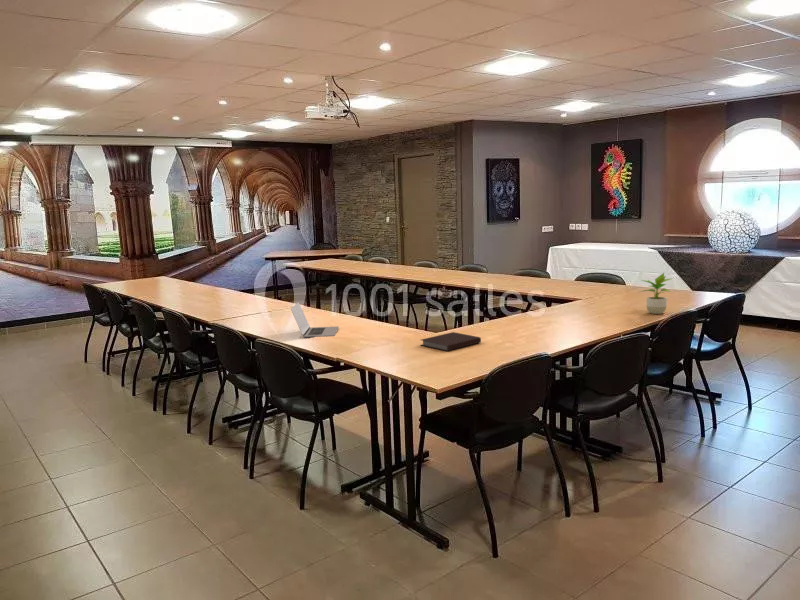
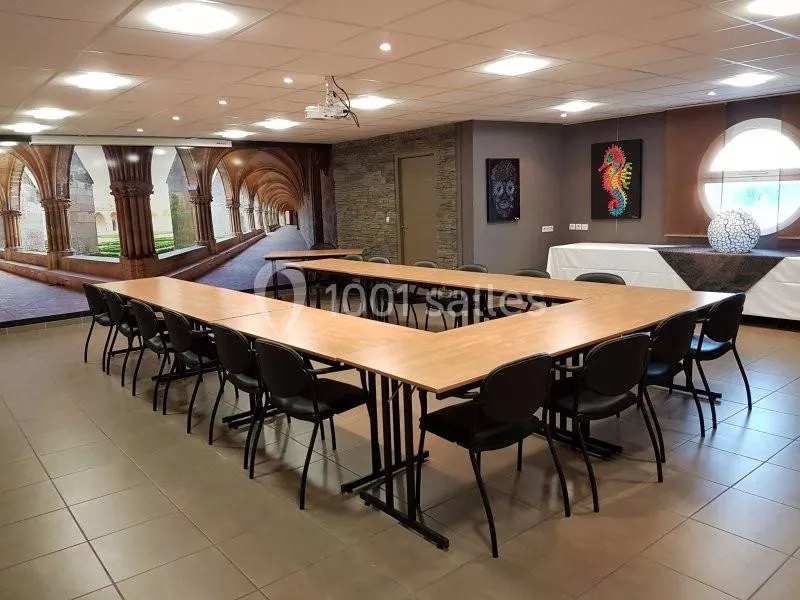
- laptop [290,301,340,338]
- notebook [420,331,482,352]
- potted plant [639,272,675,315]
